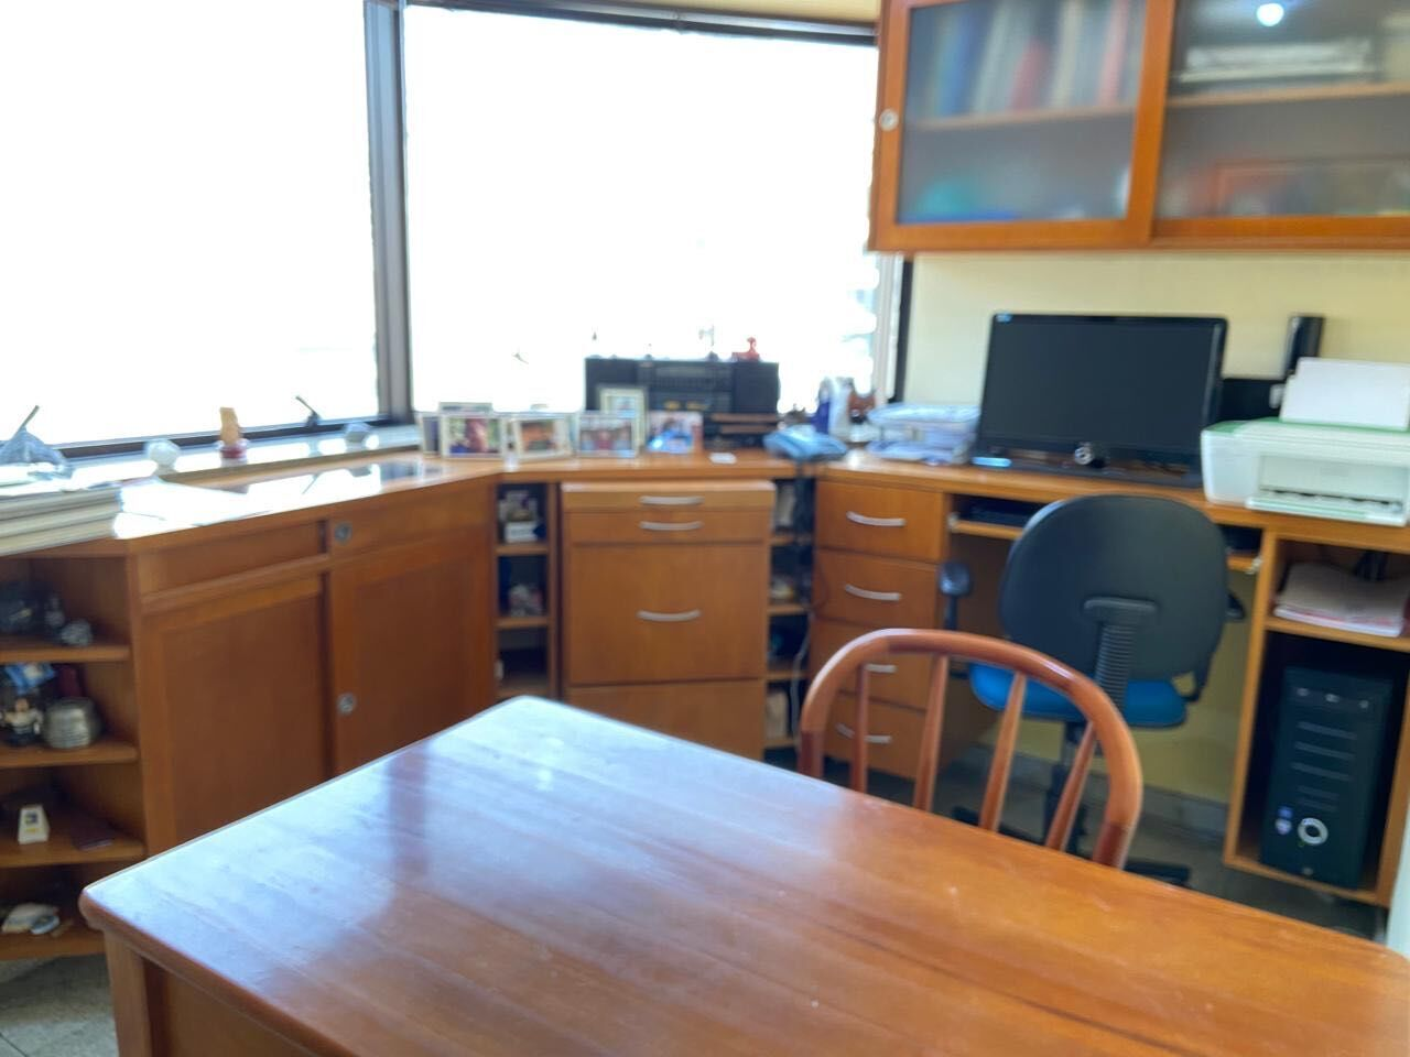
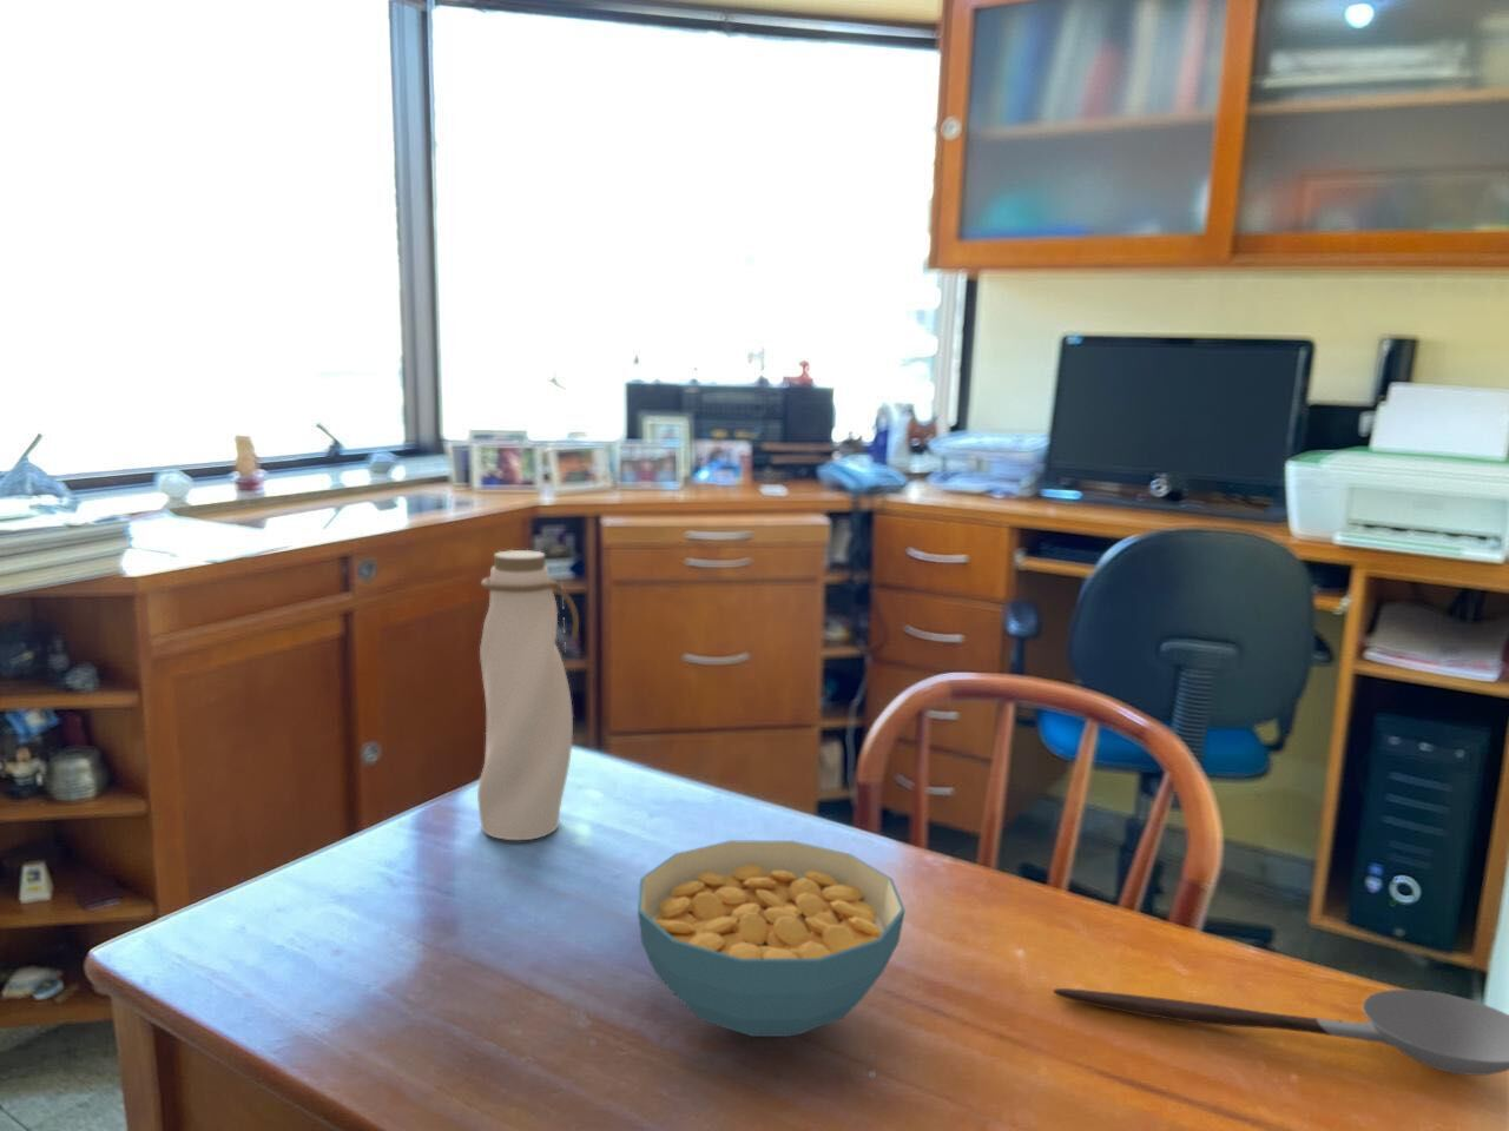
+ spoon [1052,987,1509,1076]
+ cereal bowl [637,839,907,1038]
+ water bottle [476,549,580,841]
